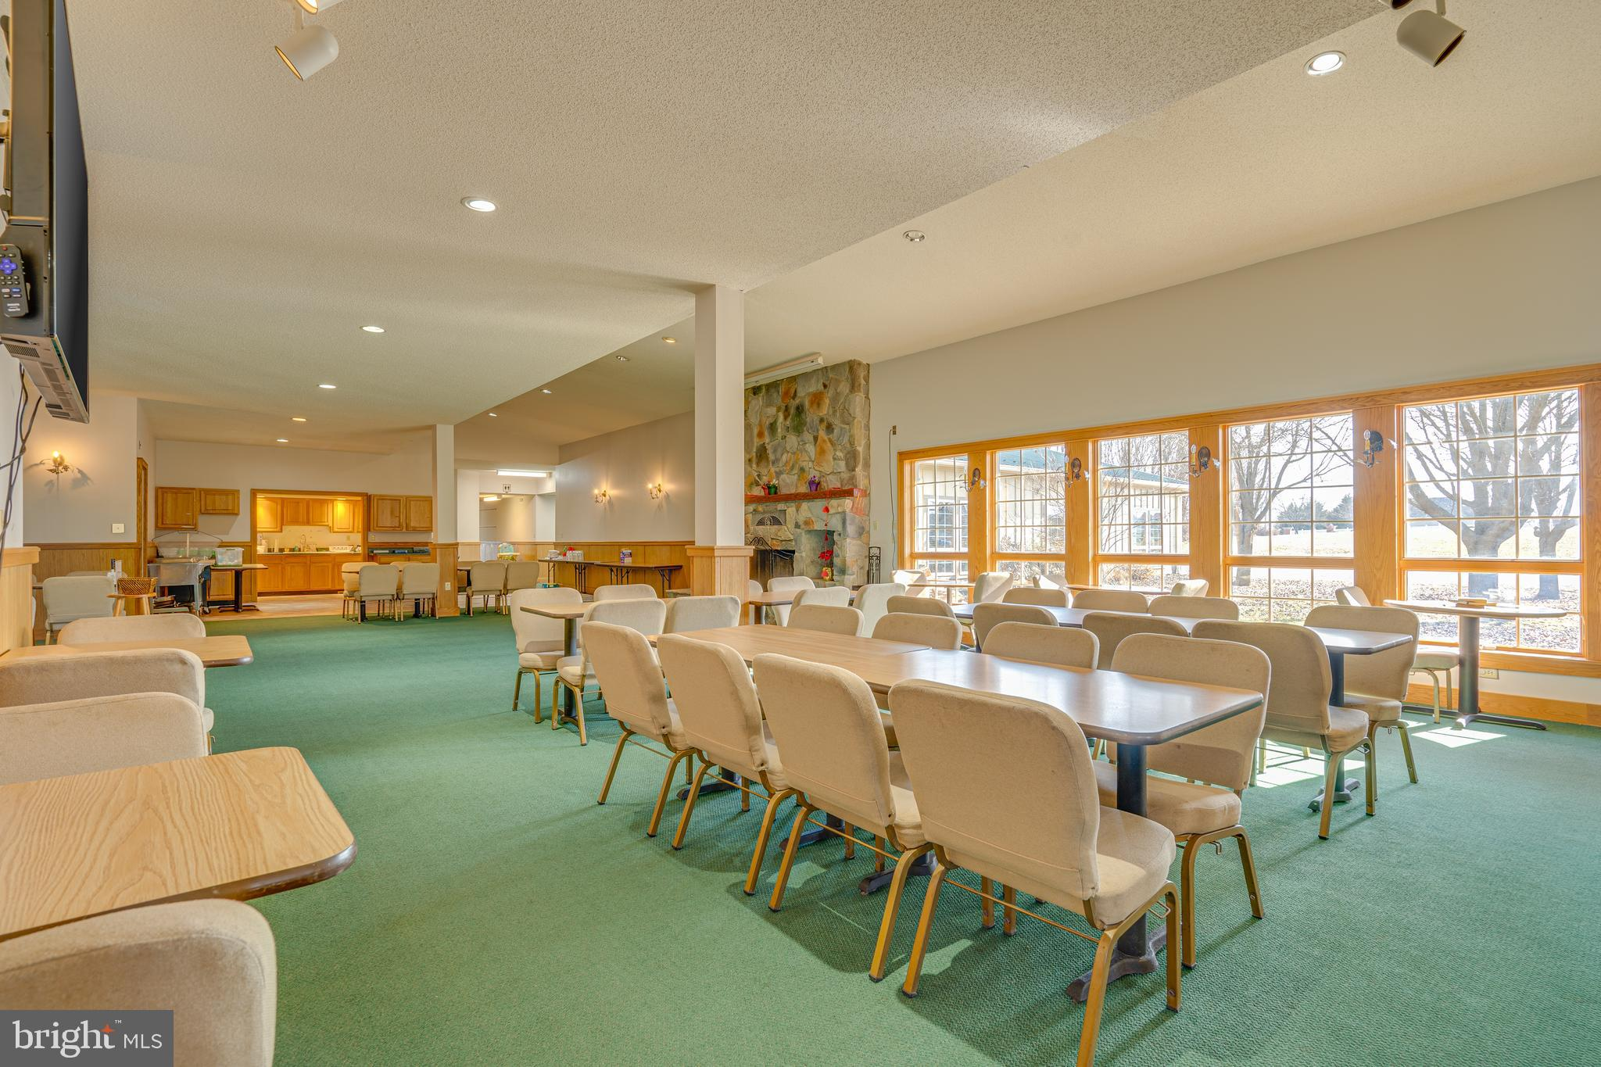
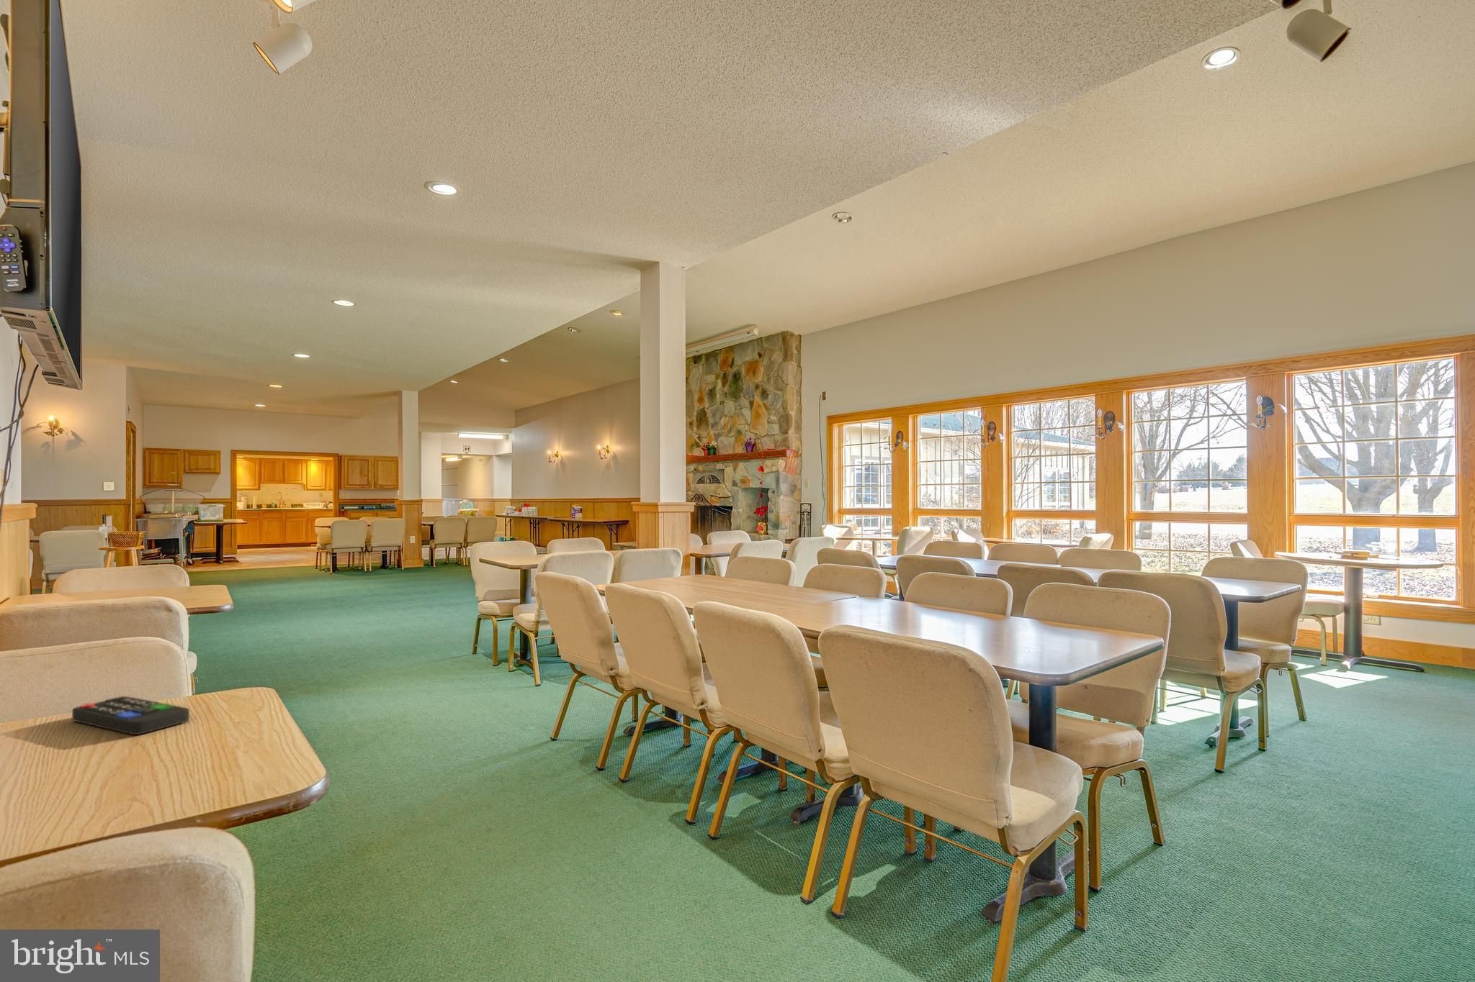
+ remote control [71,696,190,735]
